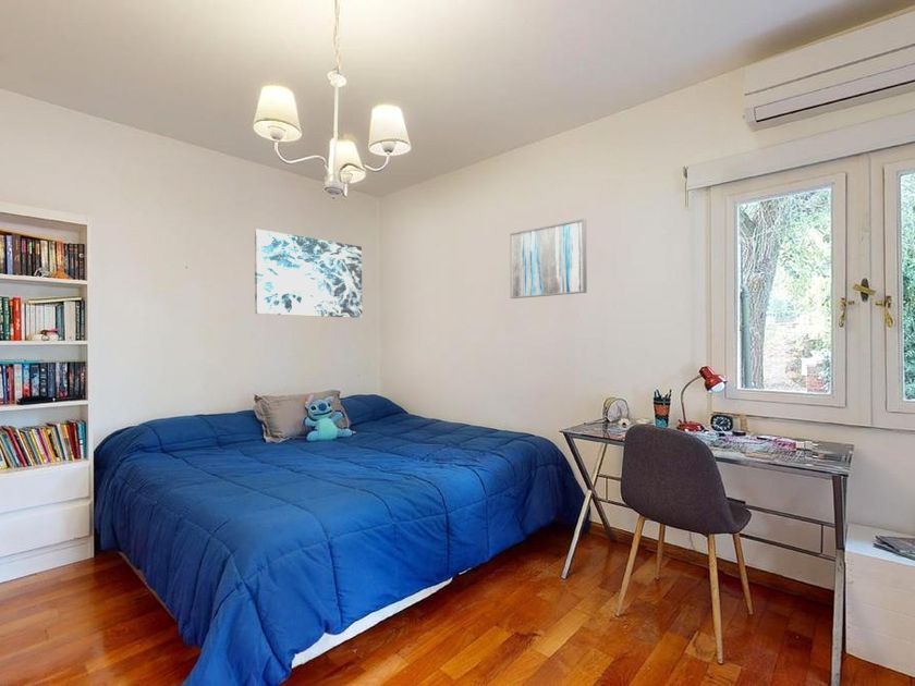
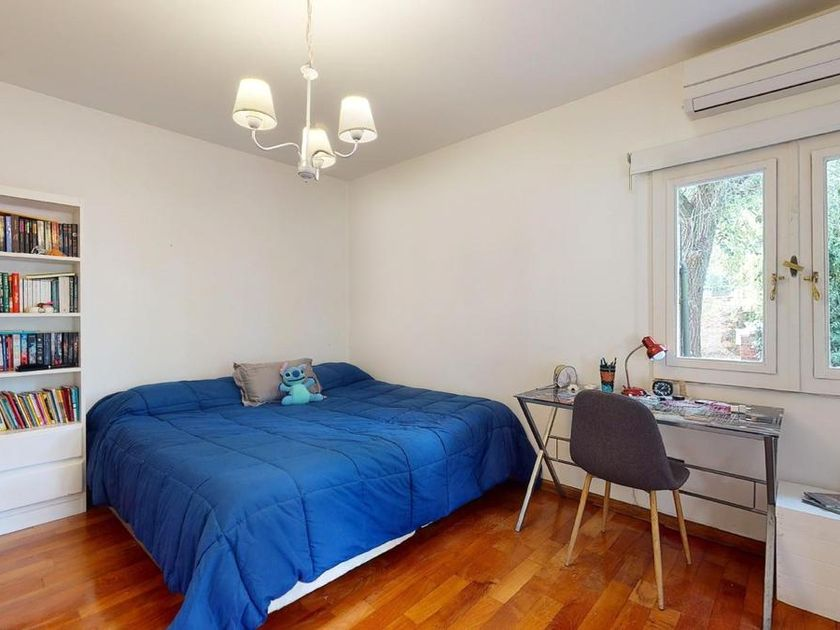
- wall art [254,229,363,319]
- wall art [509,218,588,299]
